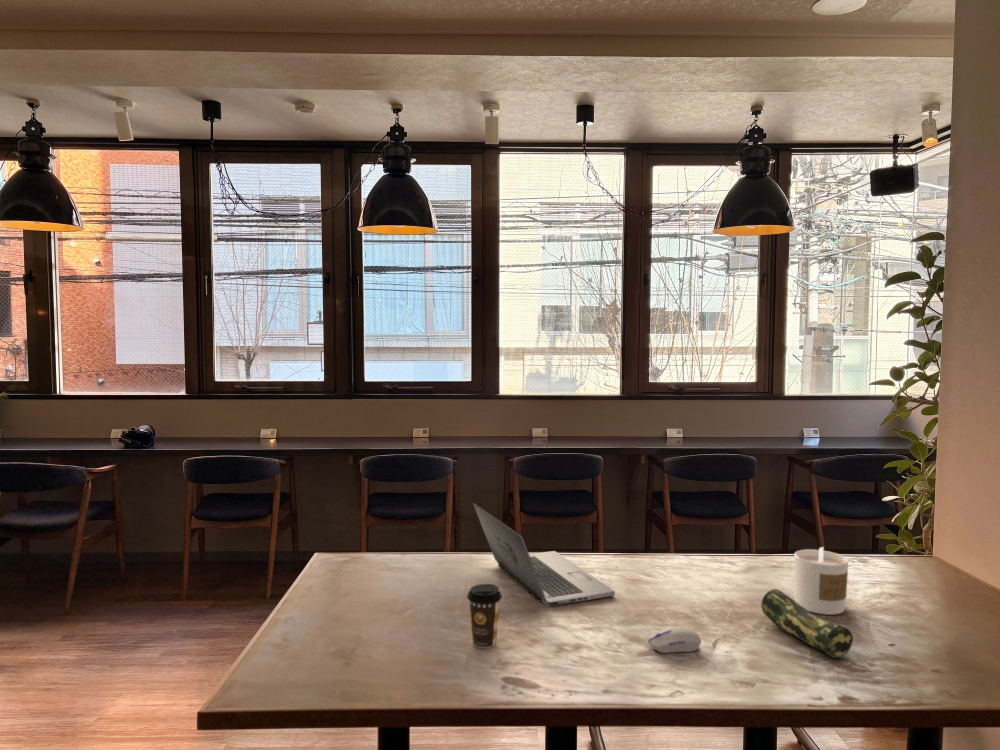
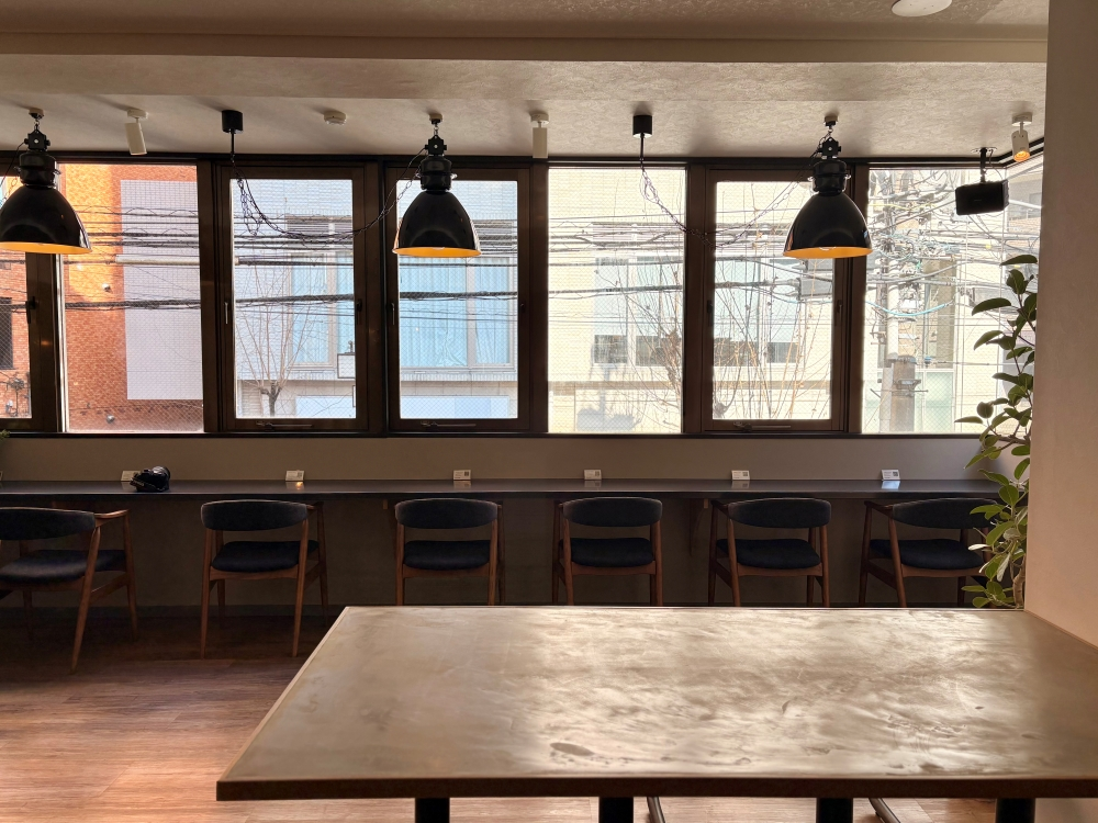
- laptop [472,502,616,608]
- coffee cup [466,583,503,649]
- candle [794,546,849,616]
- computer mouse [647,625,702,654]
- pencil case [760,588,854,659]
